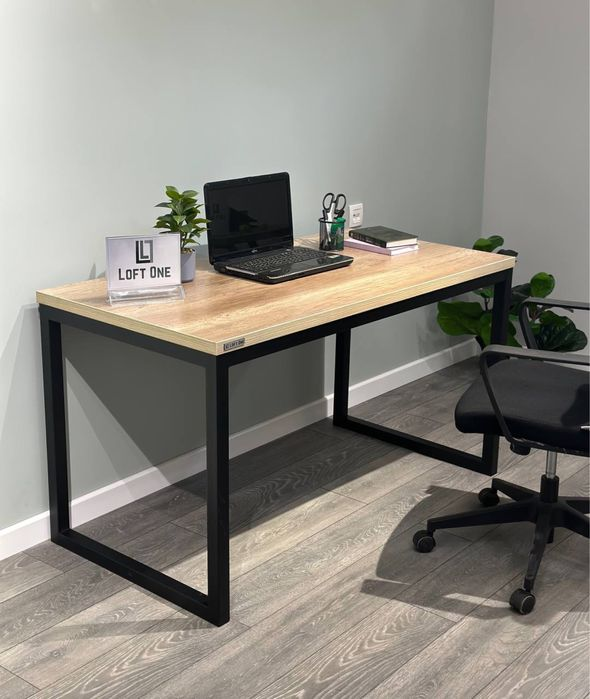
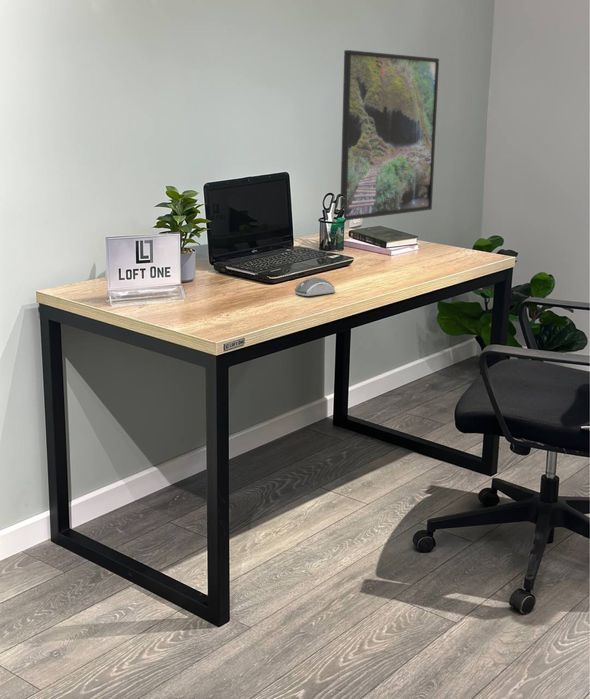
+ computer mouse [294,277,336,297]
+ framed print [339,49,440,221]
